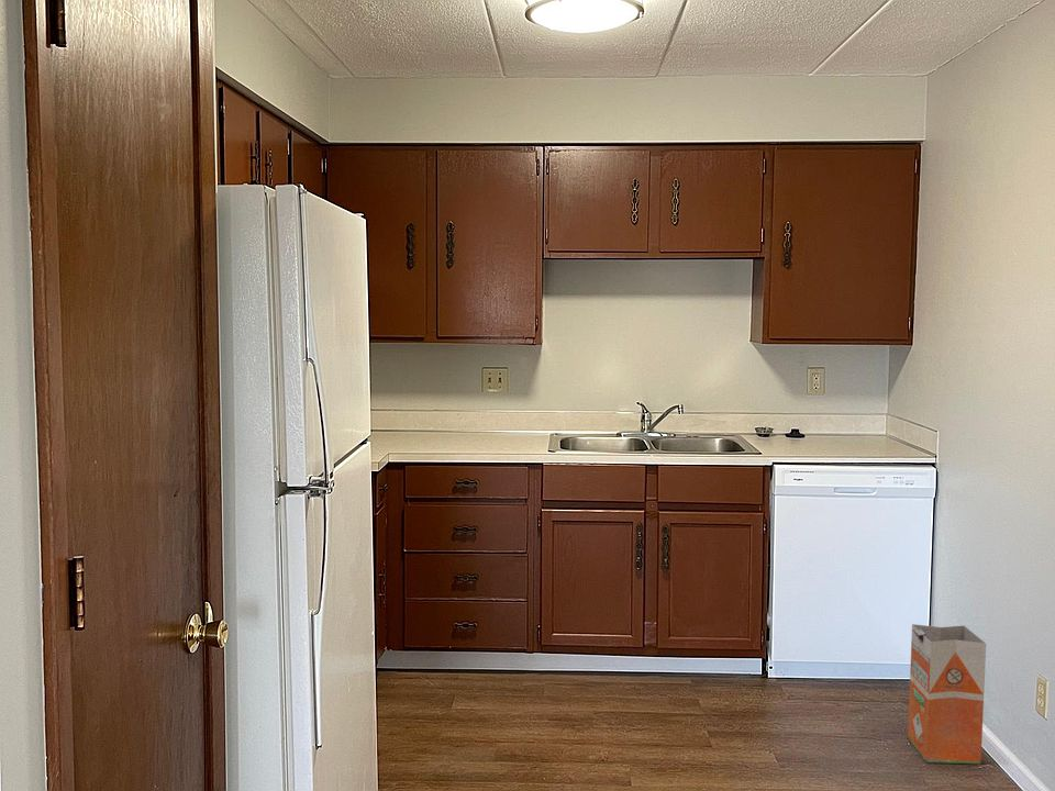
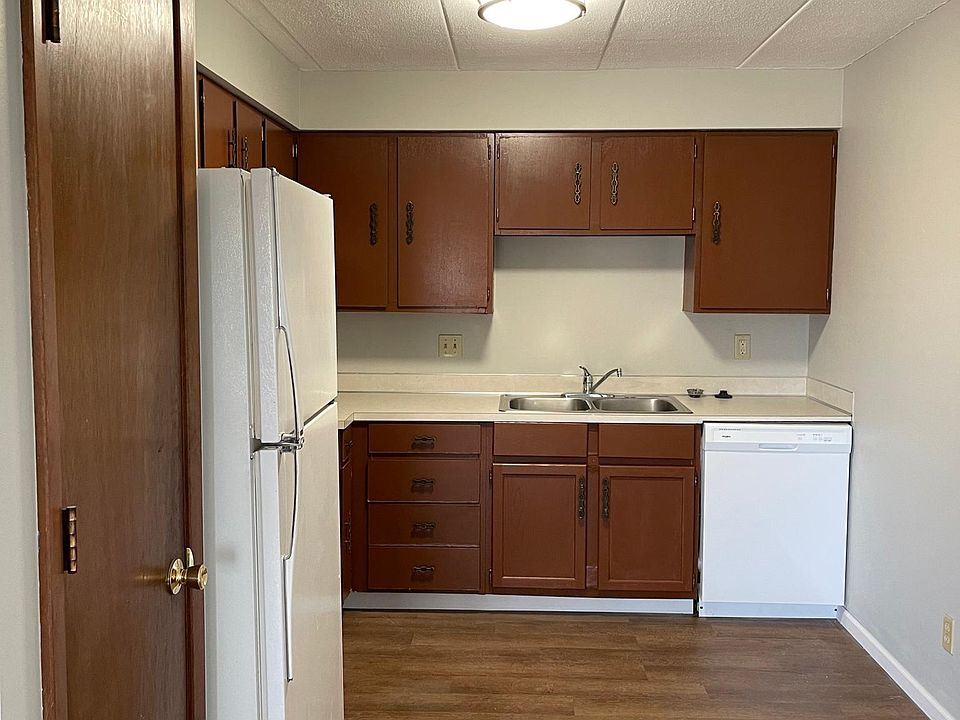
- waste bin [907,623,987,766]
